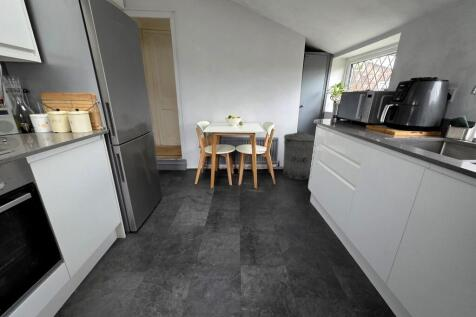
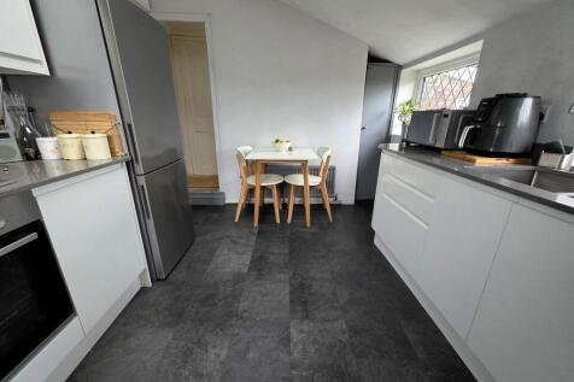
- trash can [282,130,315,181]
